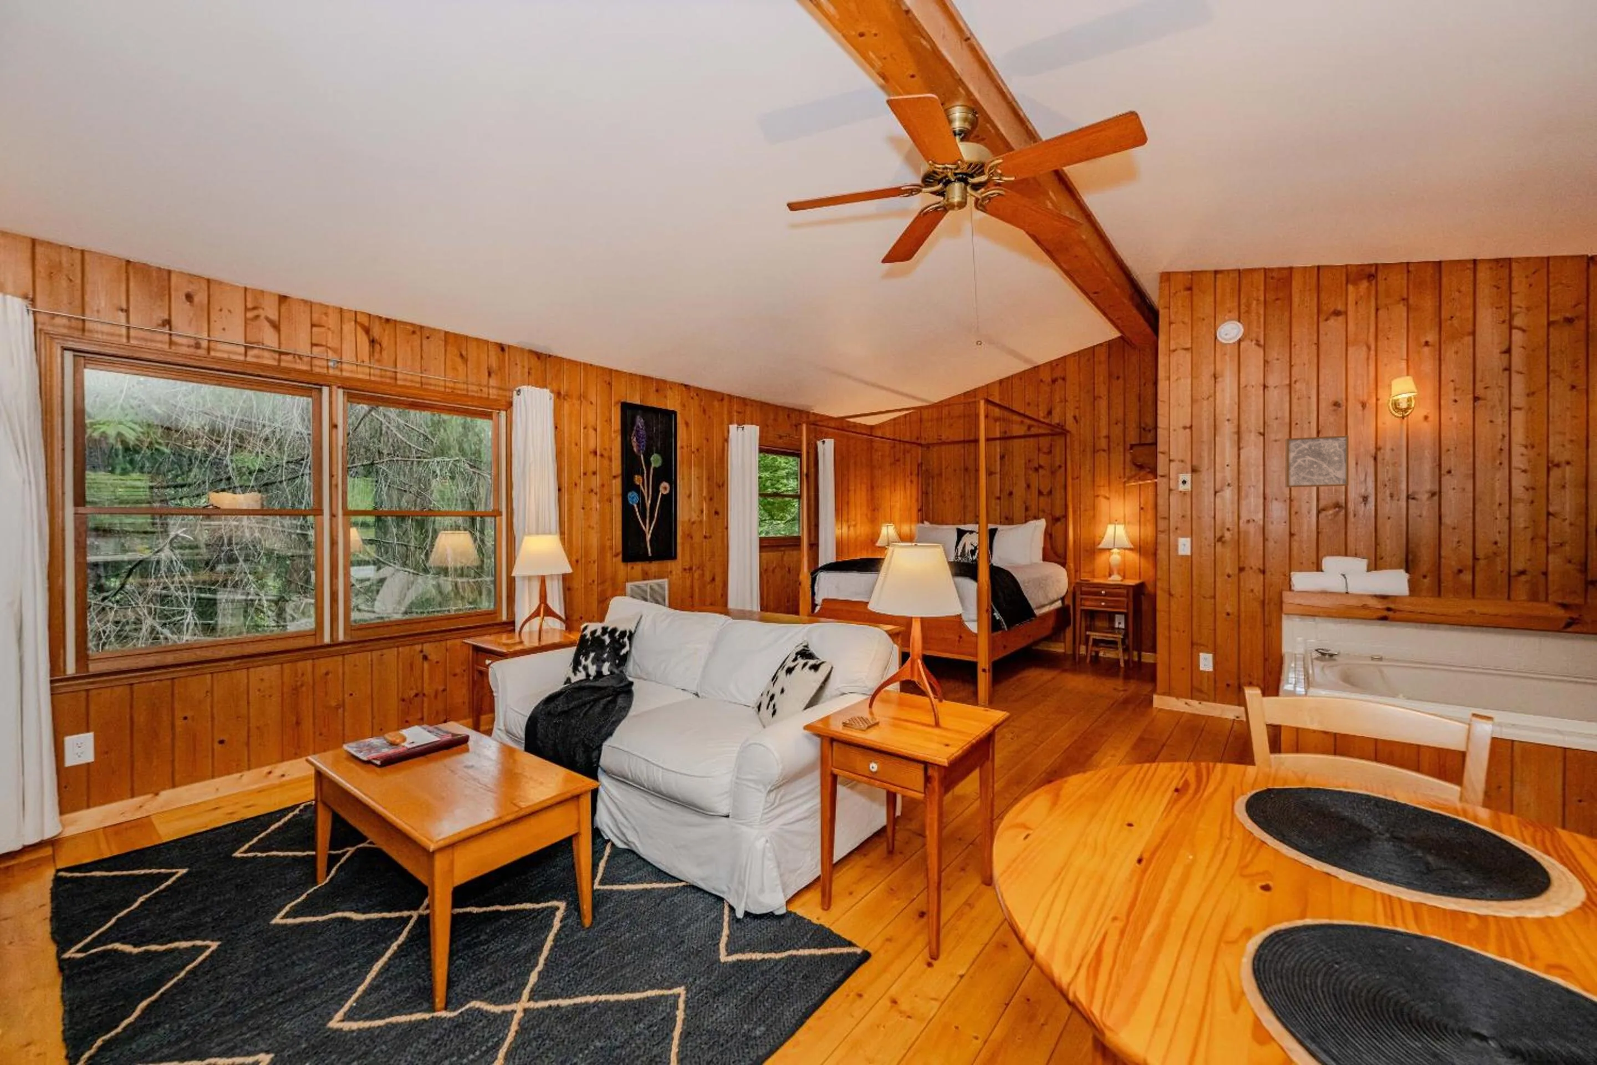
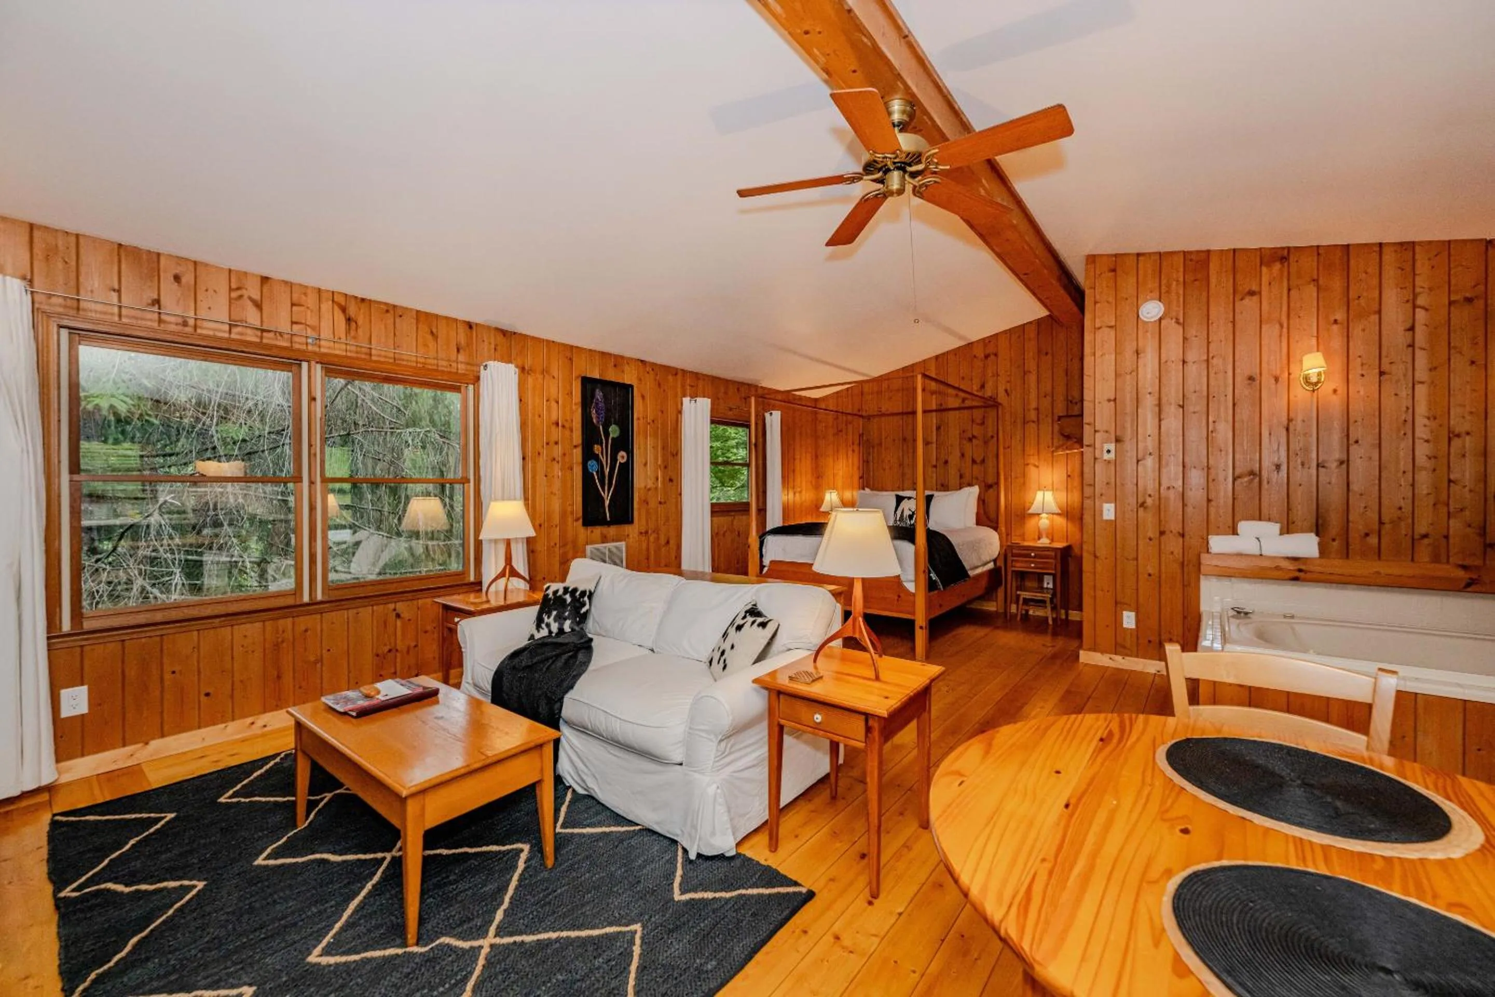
- wall art [1284,435,1349,489]
